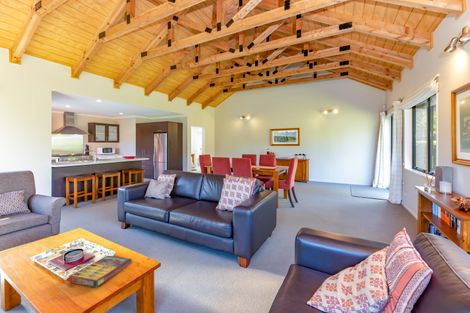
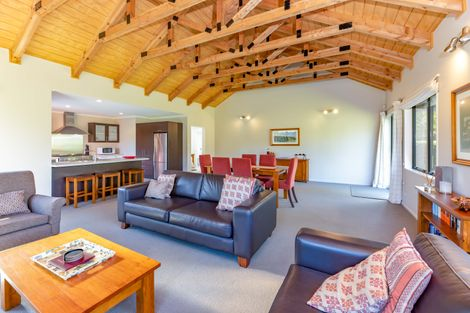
- game compilation box [68,255,132,288]
